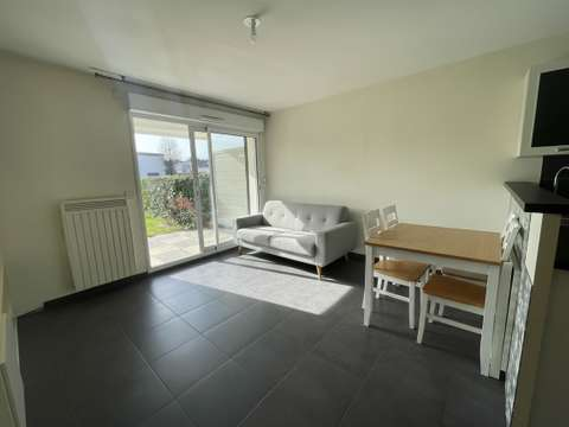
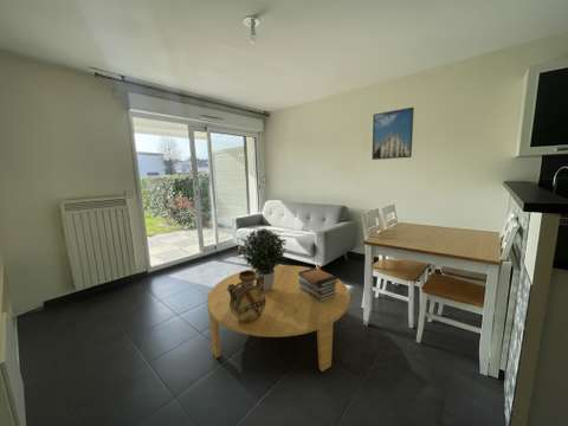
+ potted plant [241,227,288,292]
+ book stack [298,266,340,302]
+ ceramic vessel [227,270,266,322]
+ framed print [372,106,415,161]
+ coffee table [206,264,351,373]
